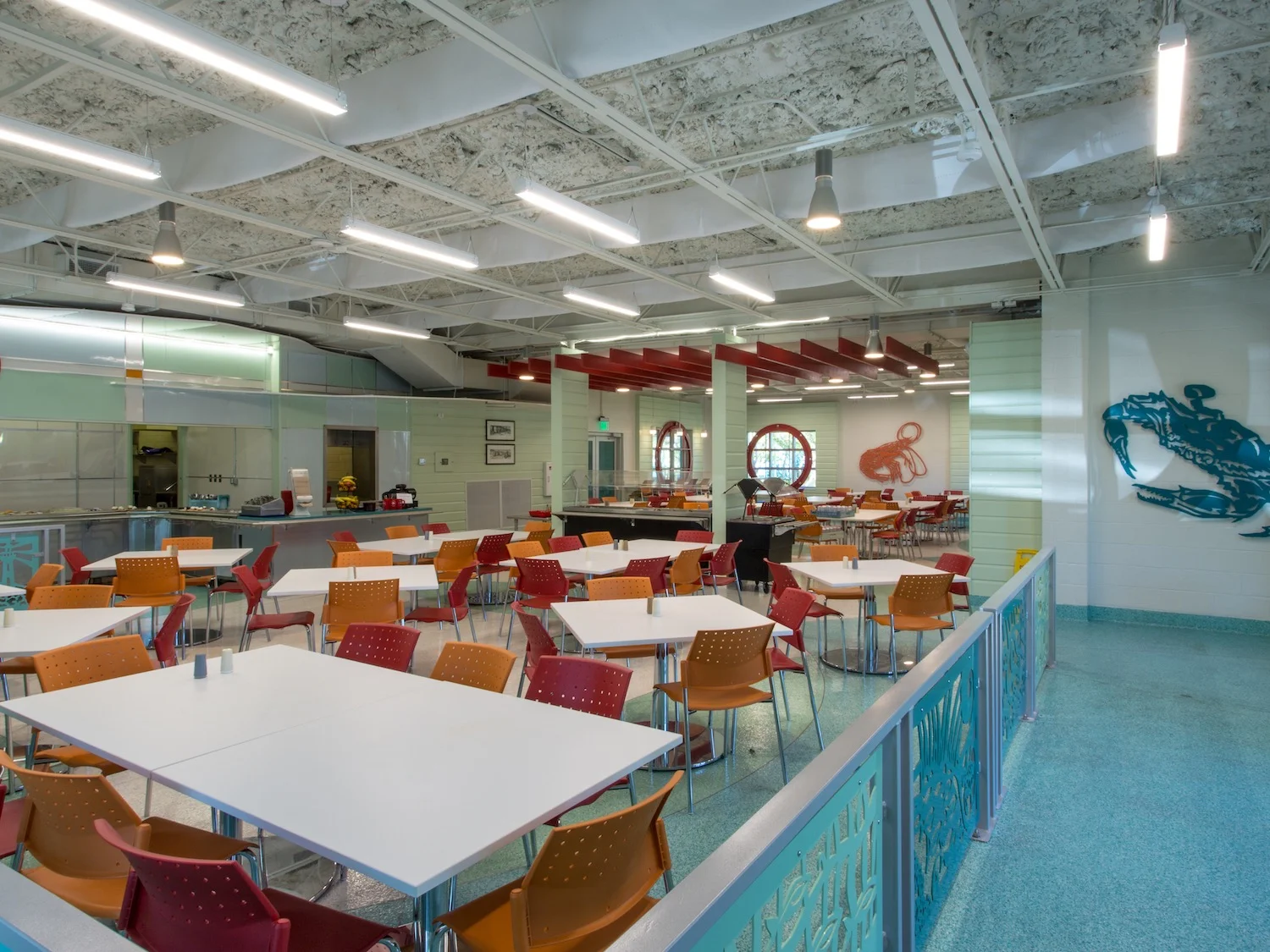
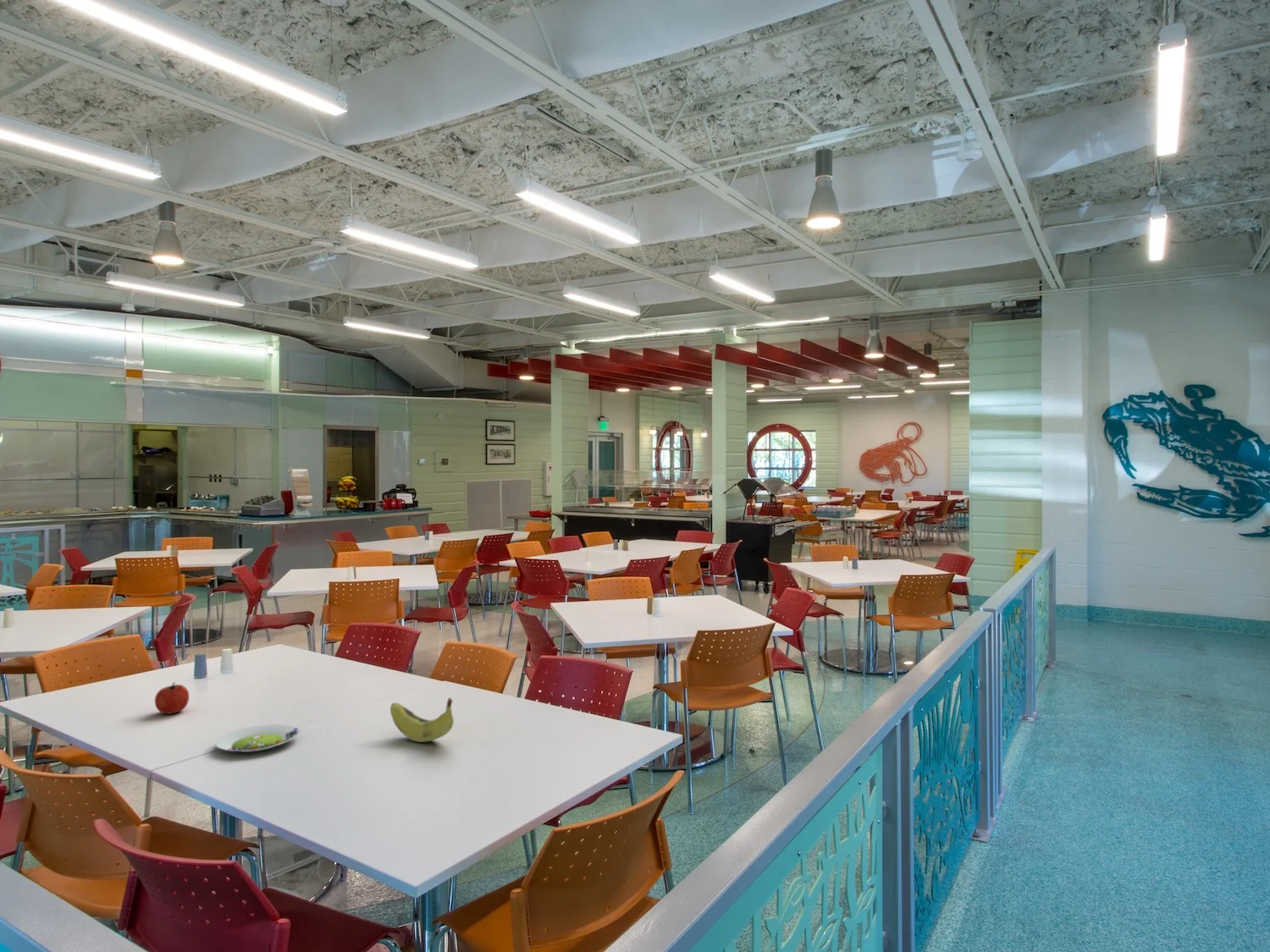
+ salad plate [214,724,301,753]
+ apple [154,682,190,715]
+ banana [389,696,455,743]
